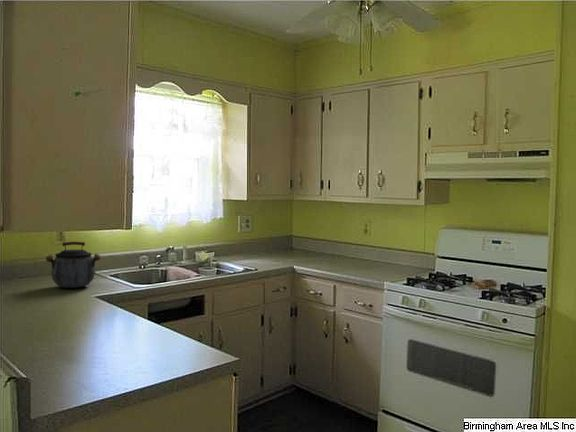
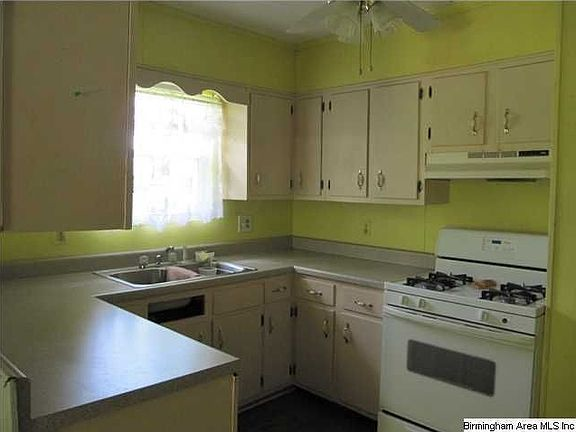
- kettle [45,241,101,289]
